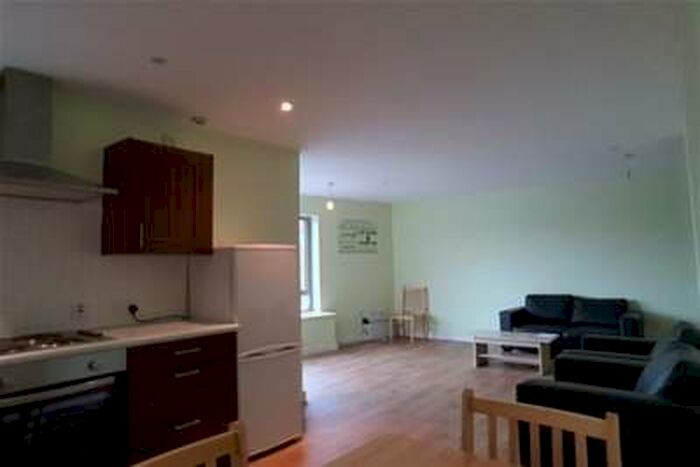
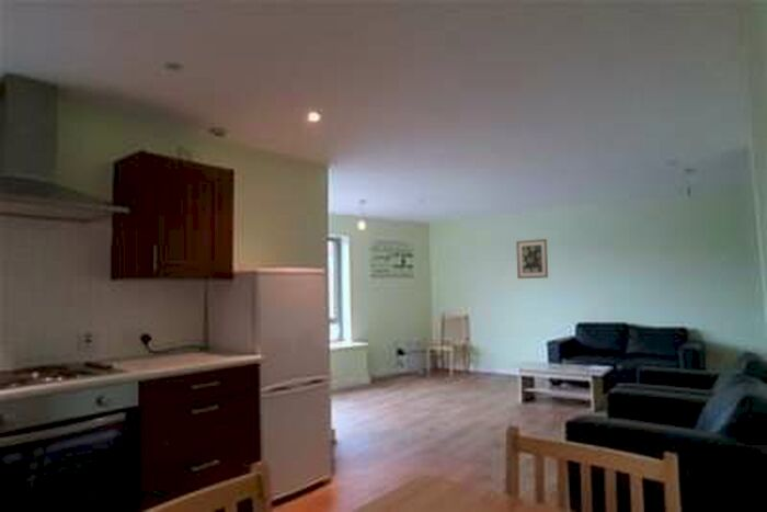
+ wall art [515,238,549,280]
